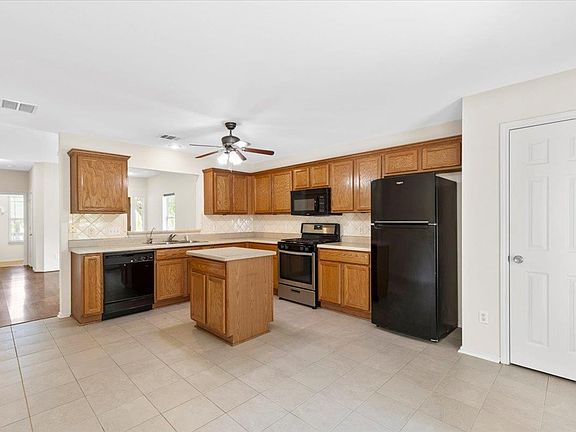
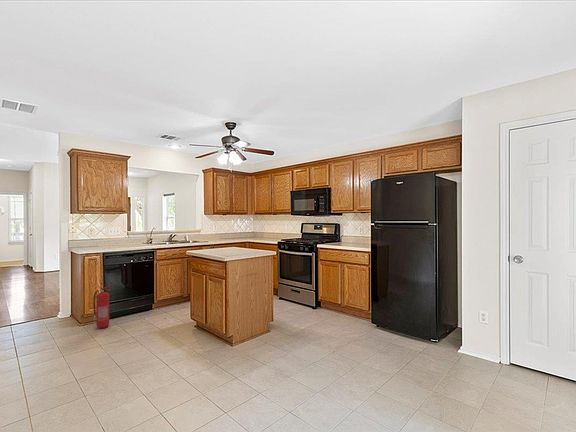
+ fire extinguisher [92,285,112,329]
